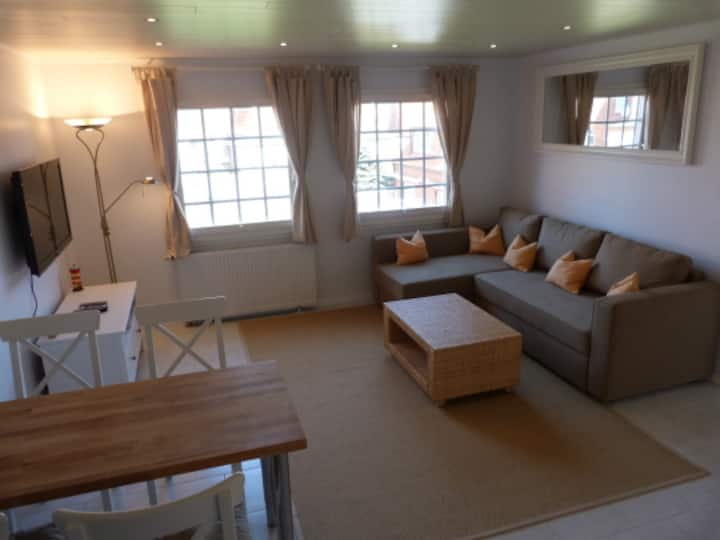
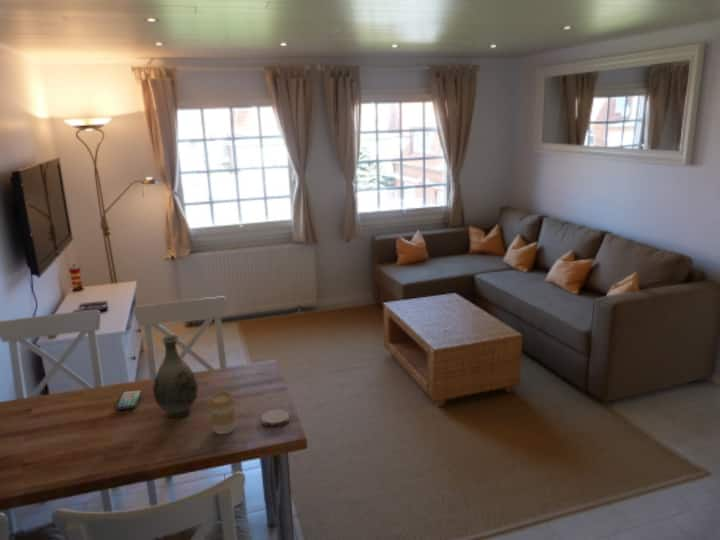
+ coffee cup [207,390,237,435]
+ vase [152,334,199,419]
+ smartphone [115,389,143,411]
+ coaster [261,408,290,427]
